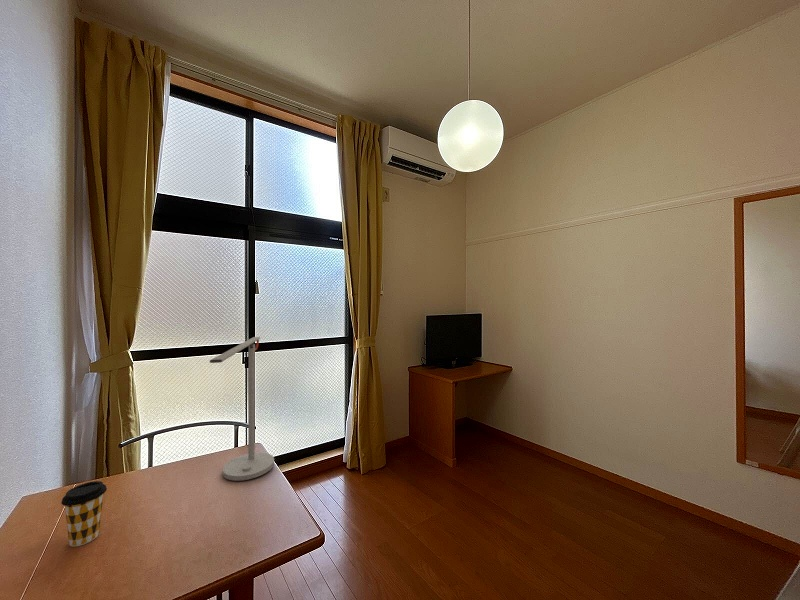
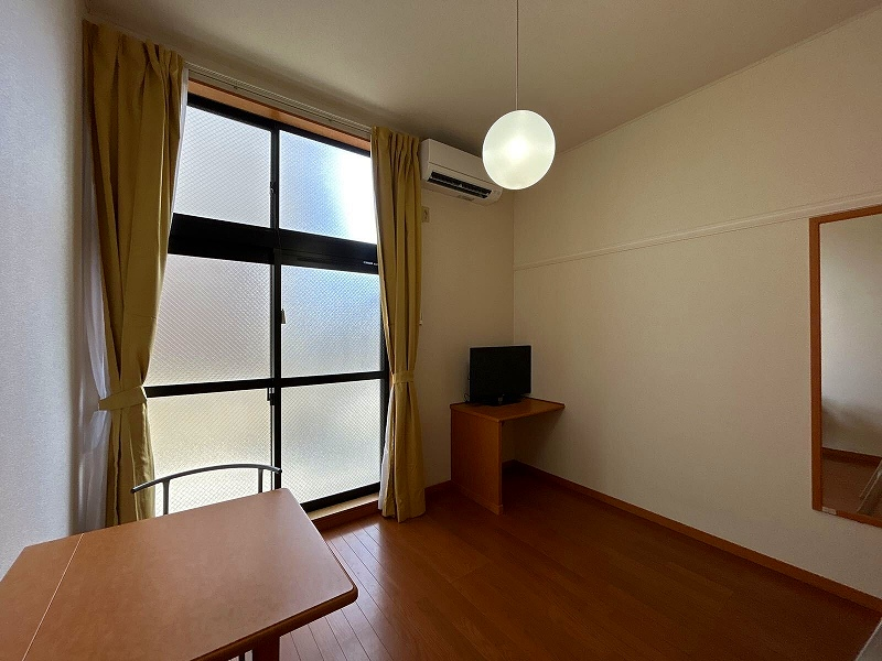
- coffee cup [60,480,108,548]
- desk lamp [209,336,275,482]
